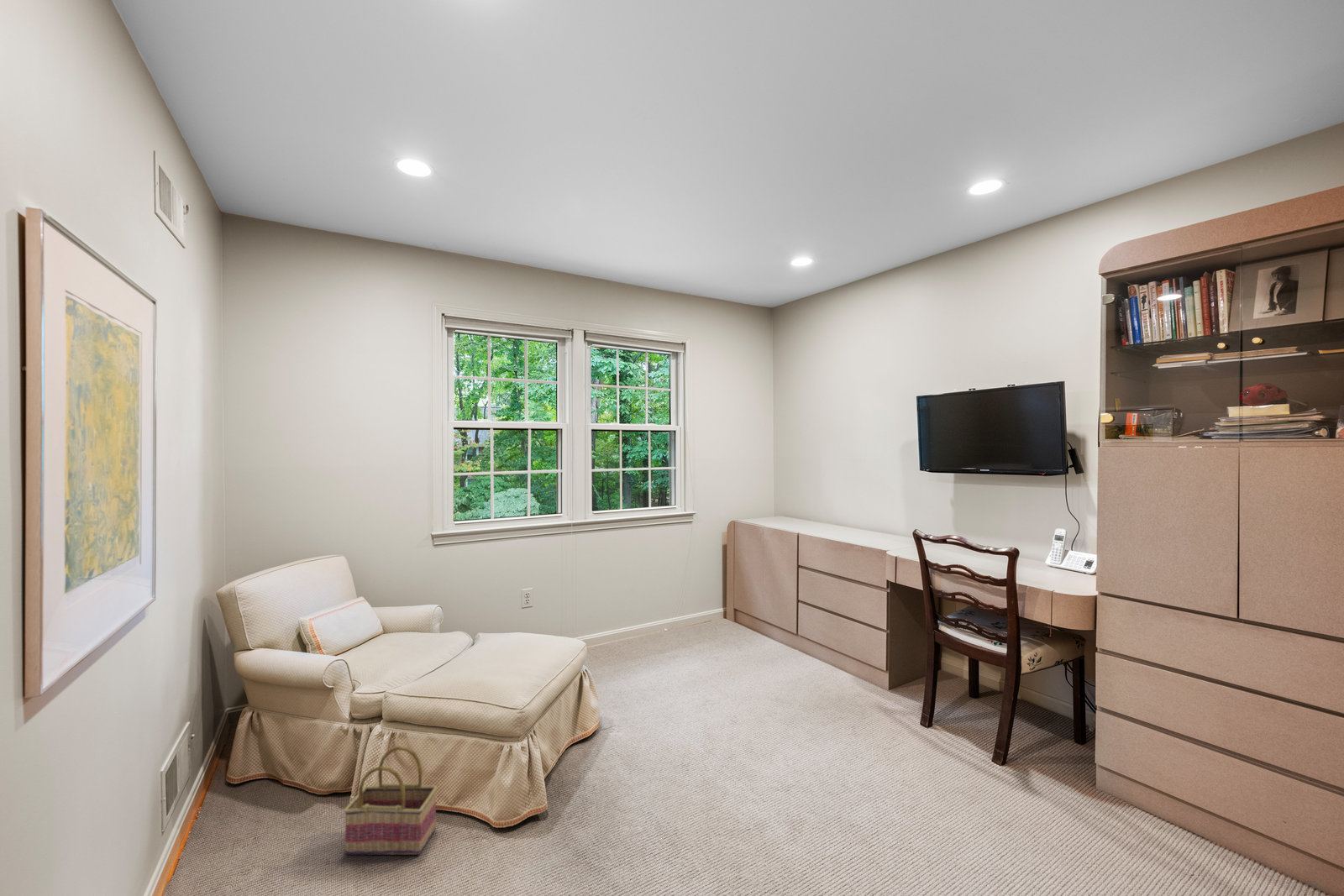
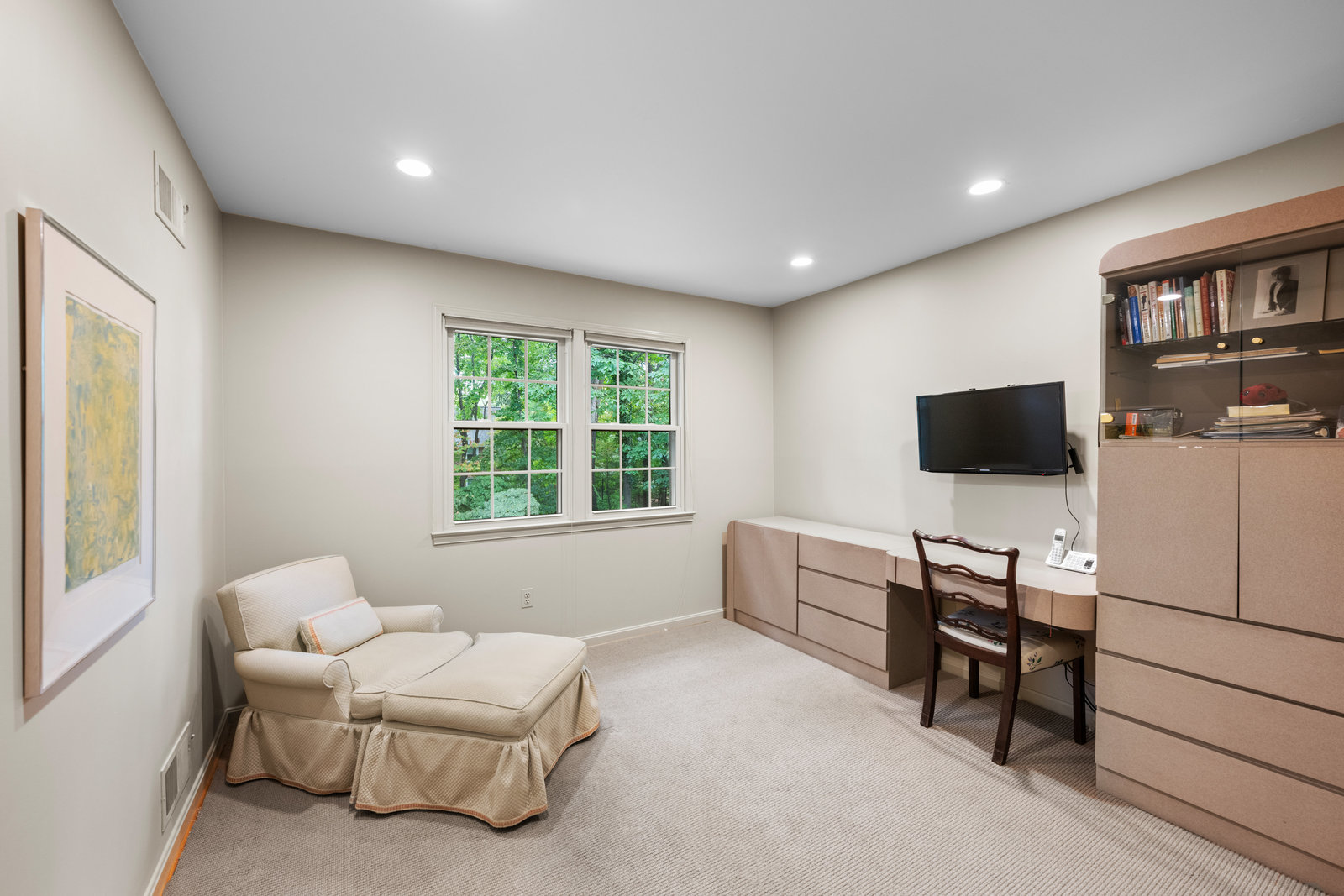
- basket [343,746,438,856]
